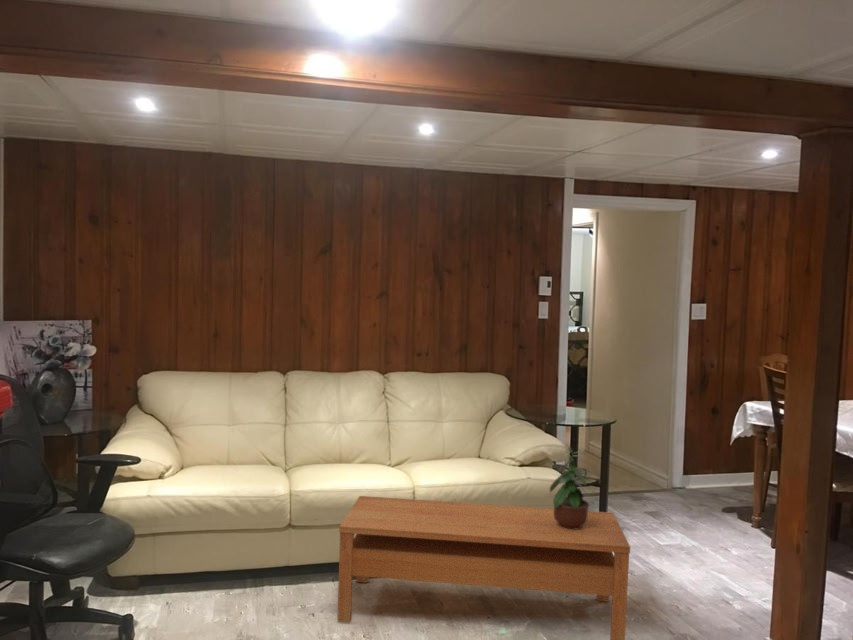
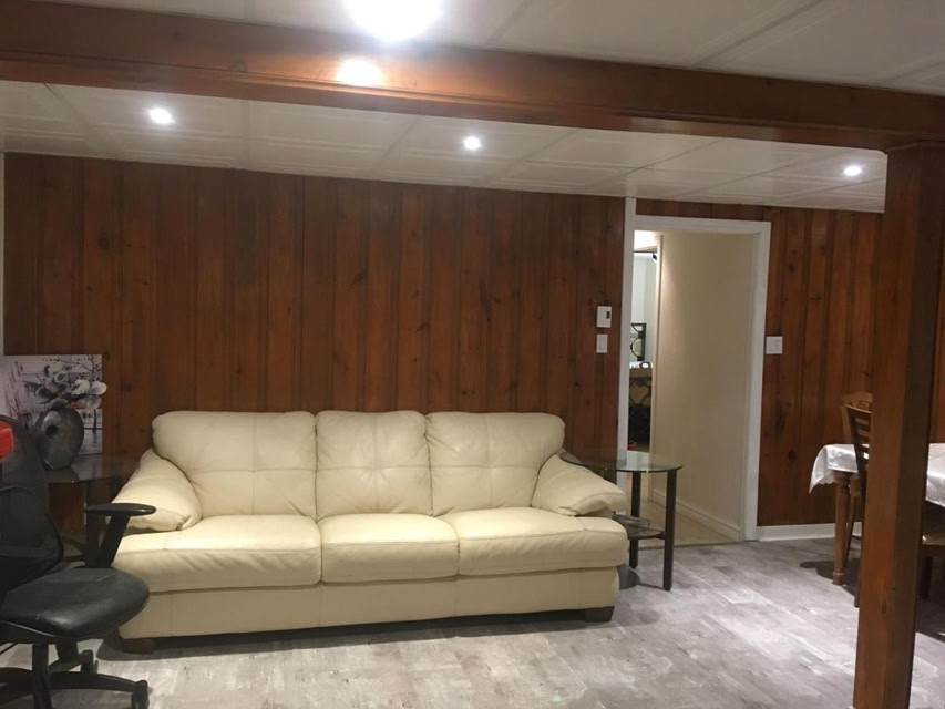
- potted plant [549,445,592,529]
- coffee table [336,495,631,640]
